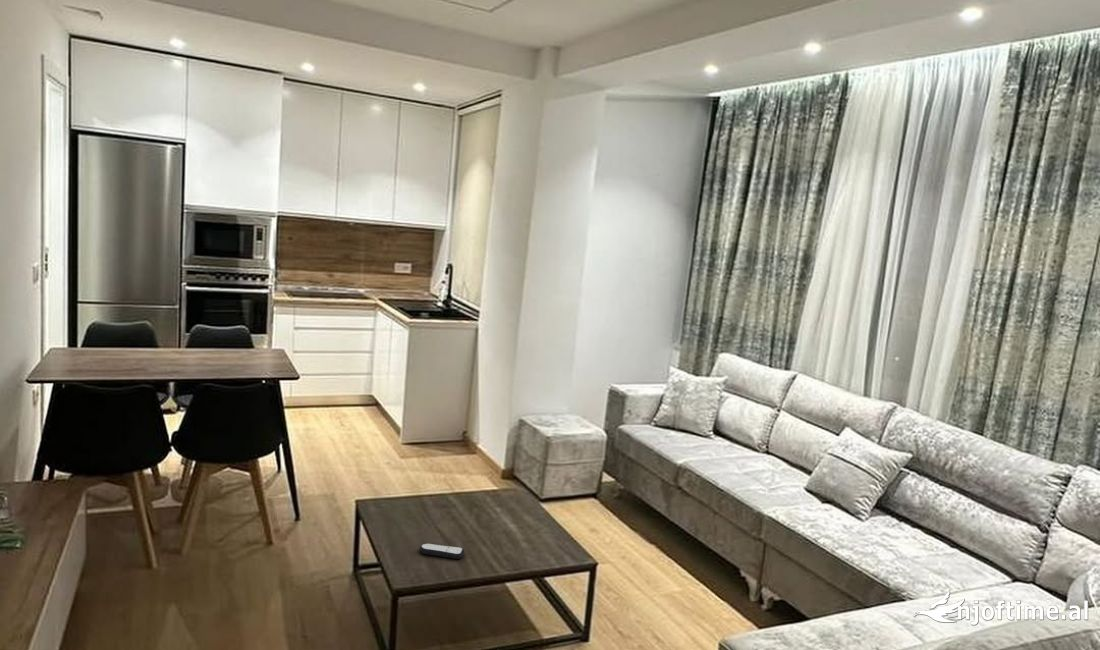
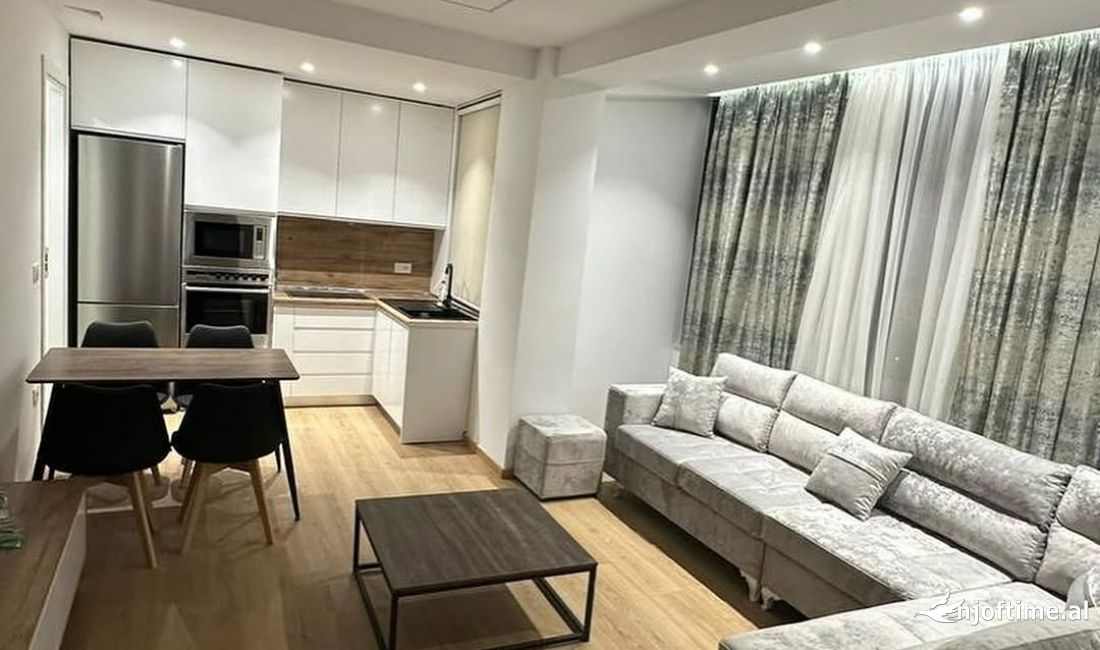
- remote control [418,542,466,560]
